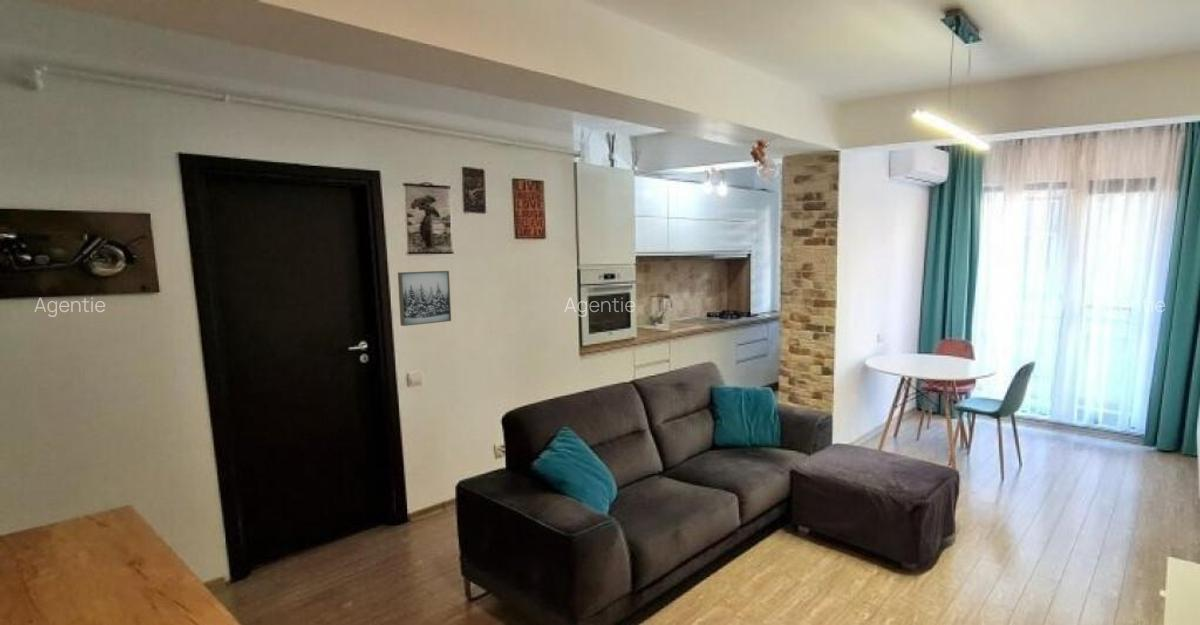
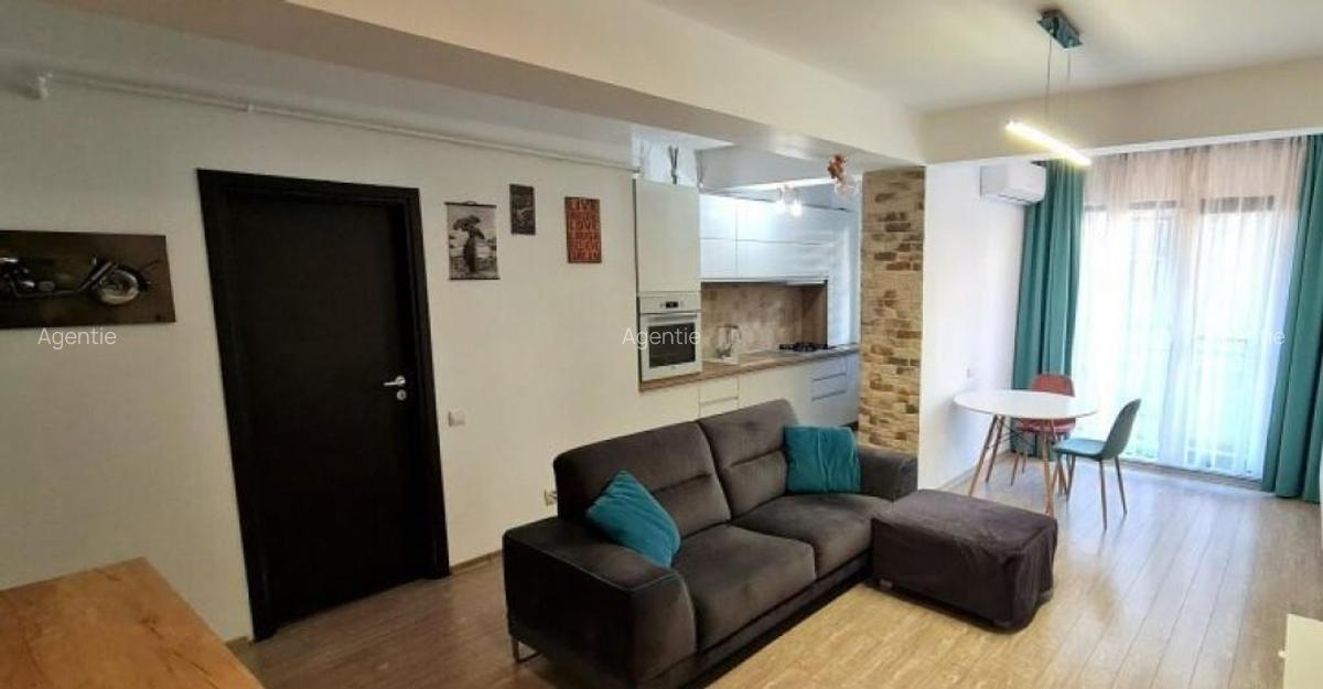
- wall art [397,270,452,327]
